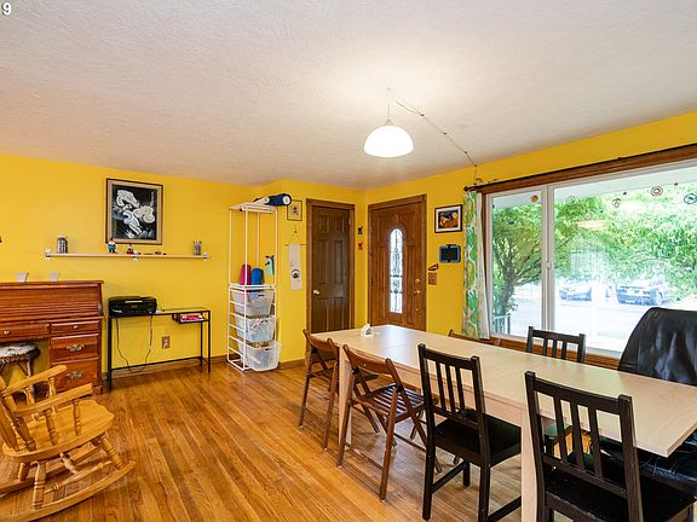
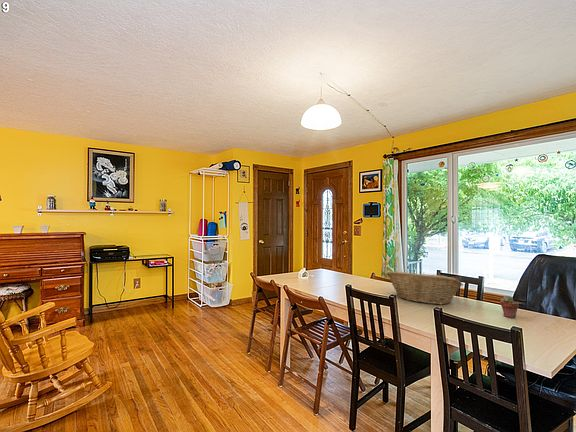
+ potted succulent [499,295,520,319]
+ fruit basket [385,270,463,306]
